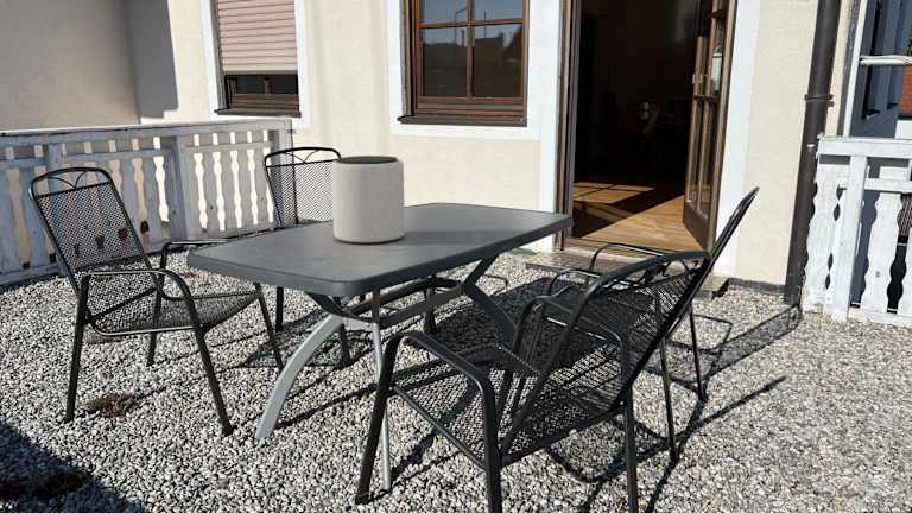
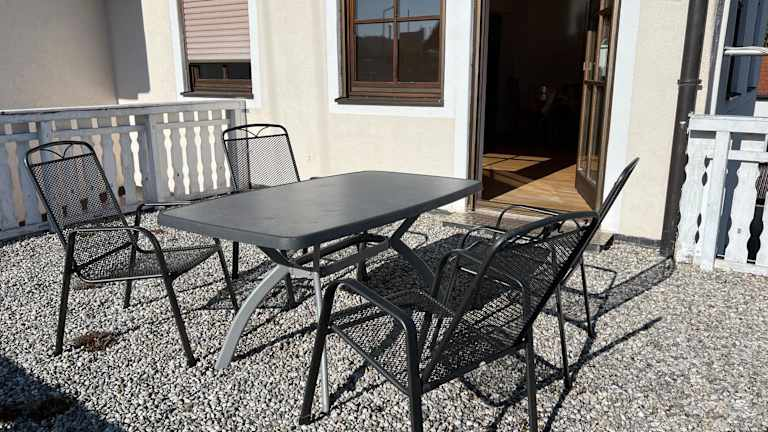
- plant pot [330,154,406,246]
